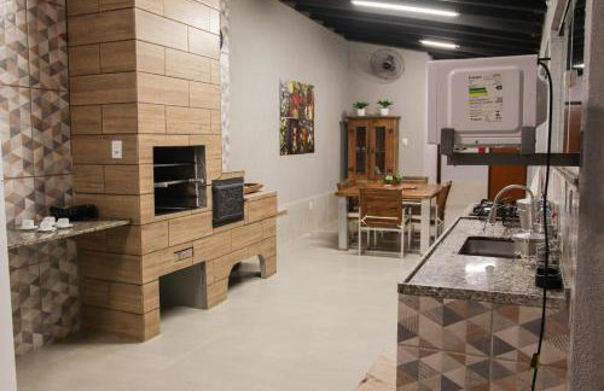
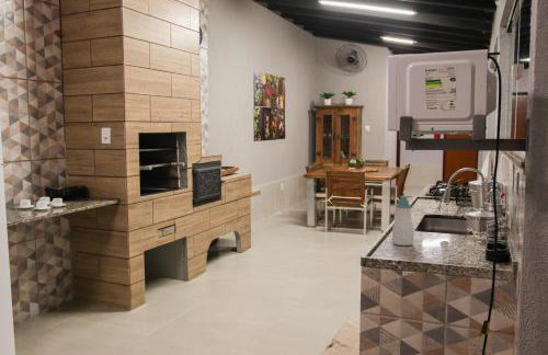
+ soap bottle [391,195,414,247]
